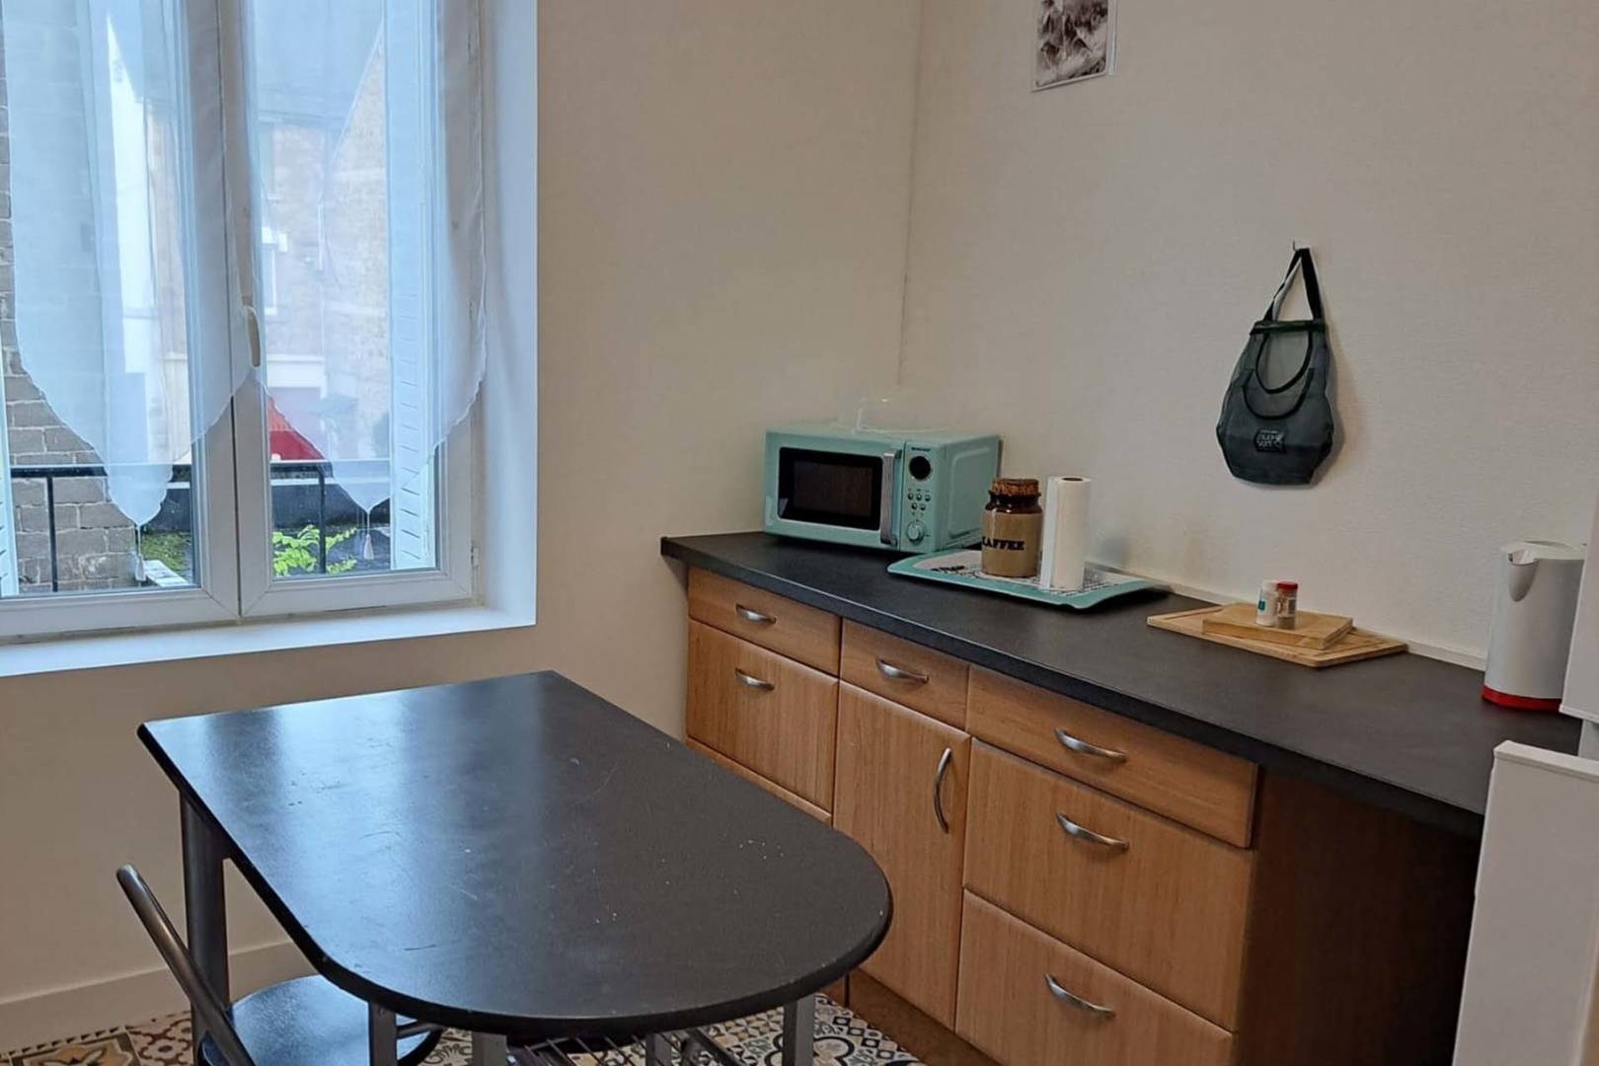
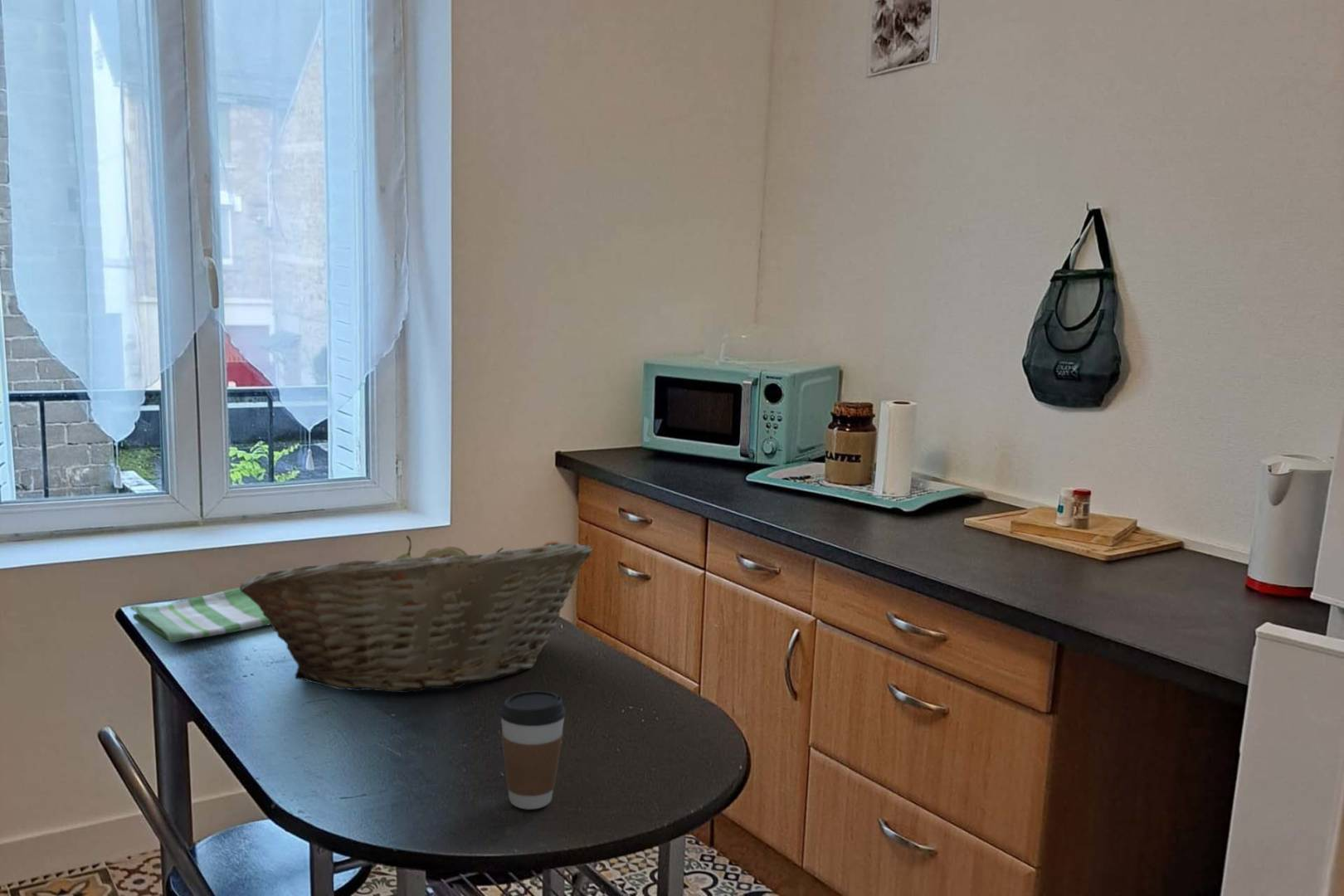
+ fruit basket [239,534,593,694]
+ dish towel [129,587,271,644]
+ coffee cup [499,689,567,811]
